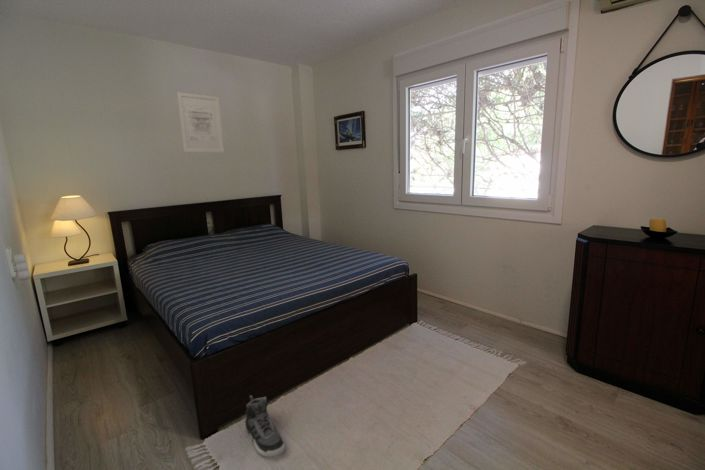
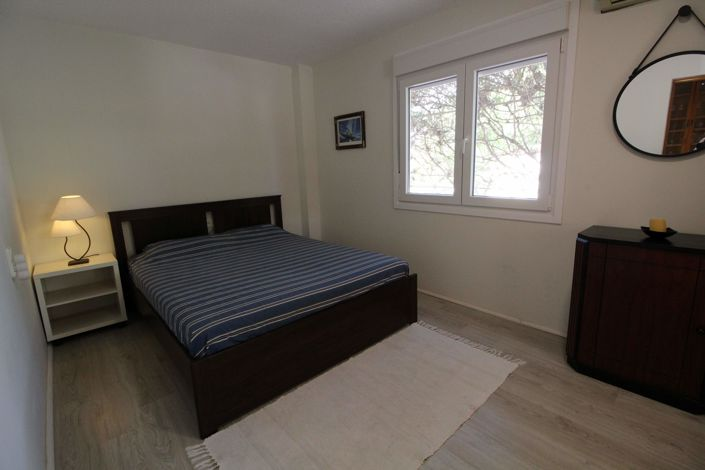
- wall art [176,91,225,153]
- sneaker [244,394,286,458]
